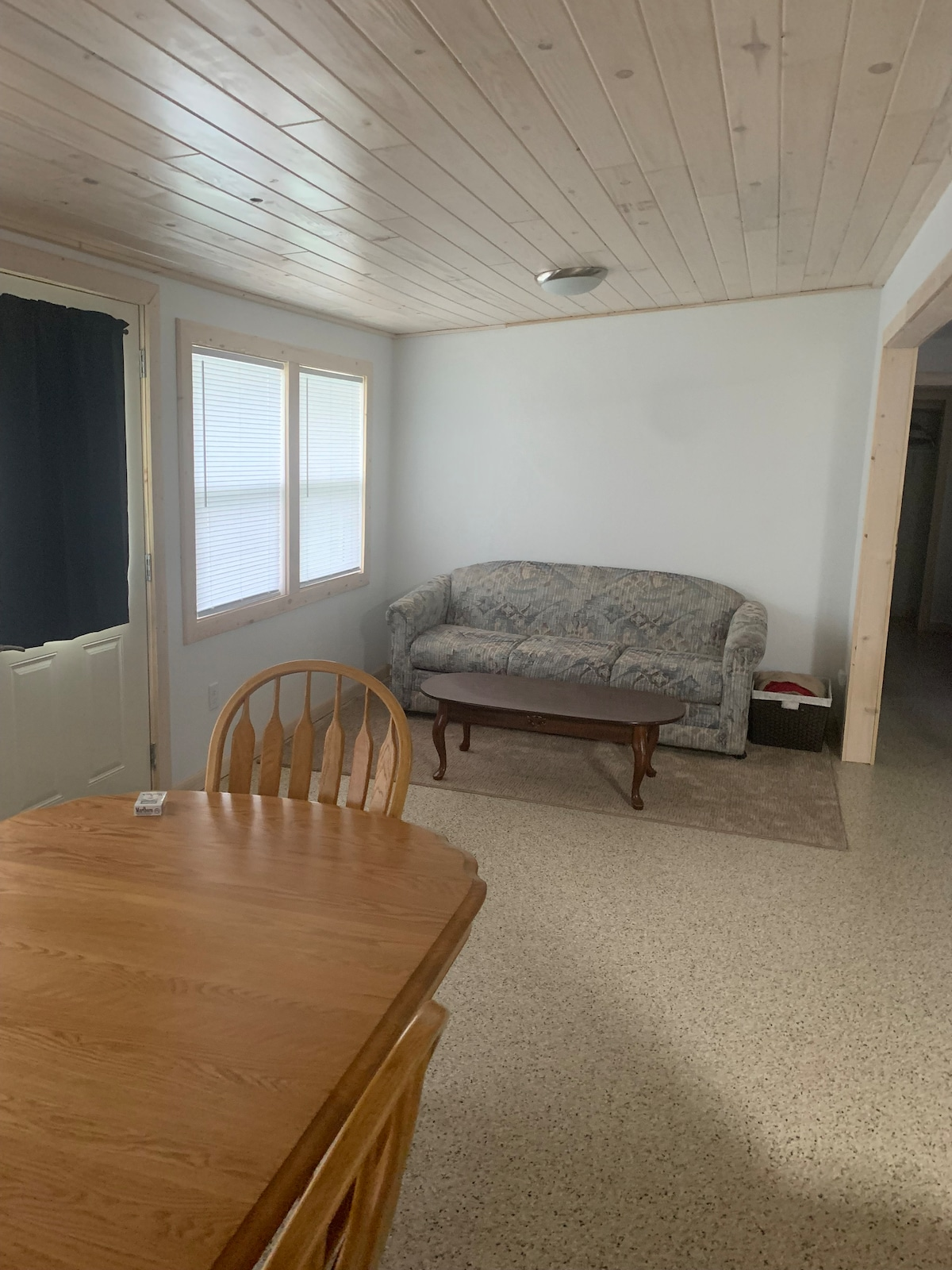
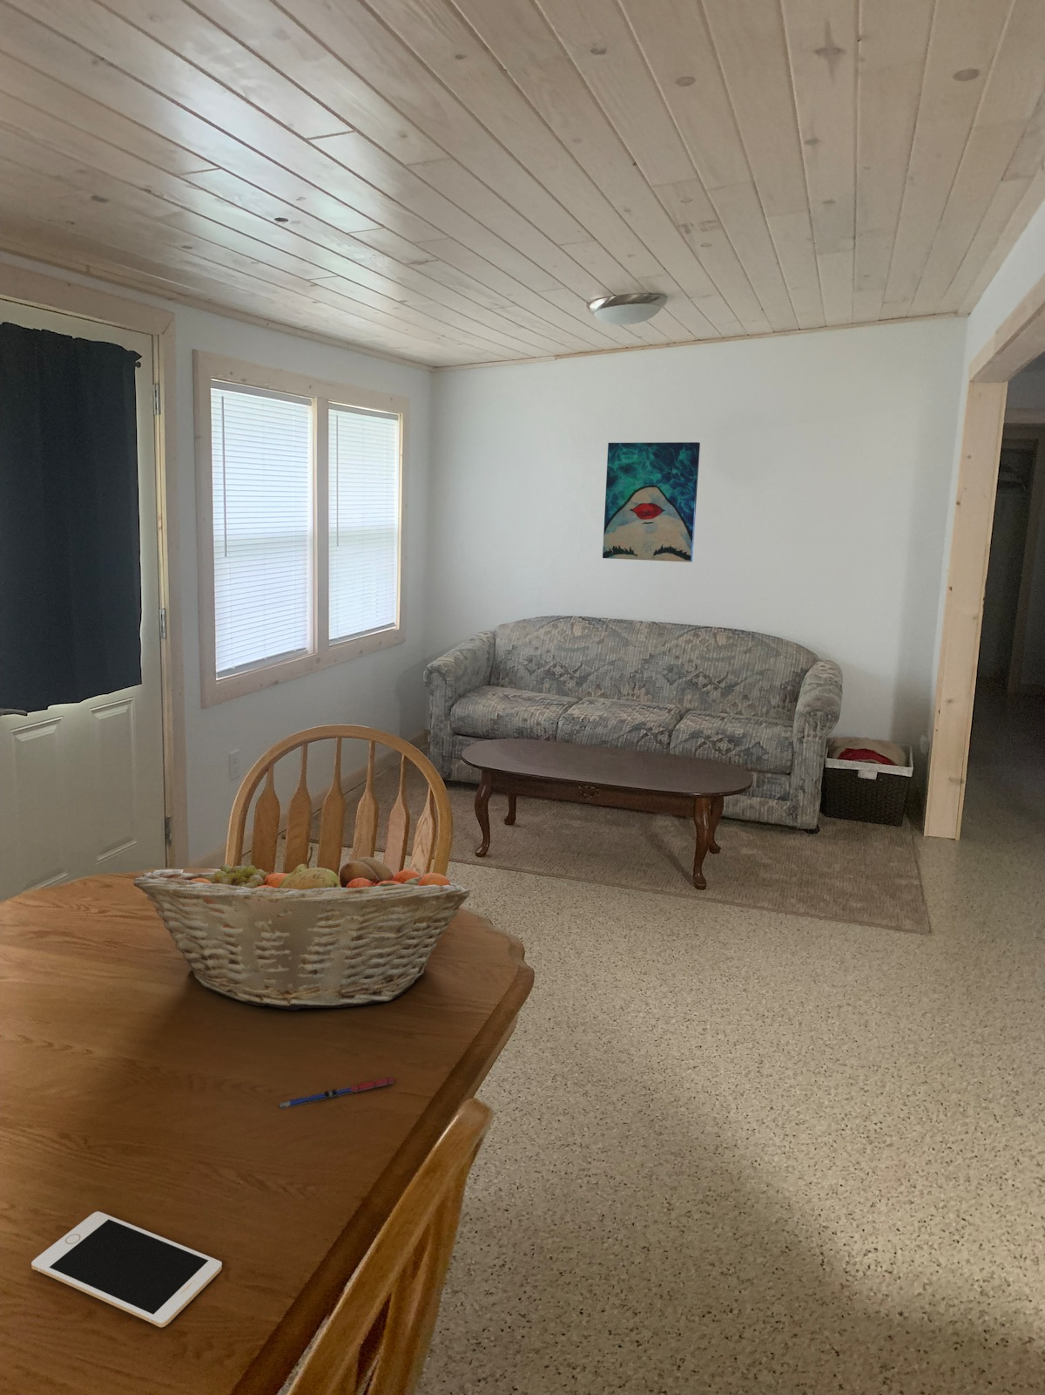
+ cell phone [31,1210,223,1328]
+ pen [278,1075,395,1109]
+ fruit basket [133,846,471,1012]
+ wall art [602,442,701,563]
